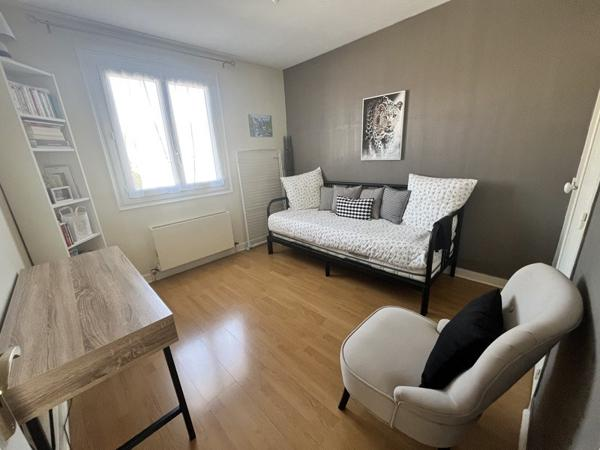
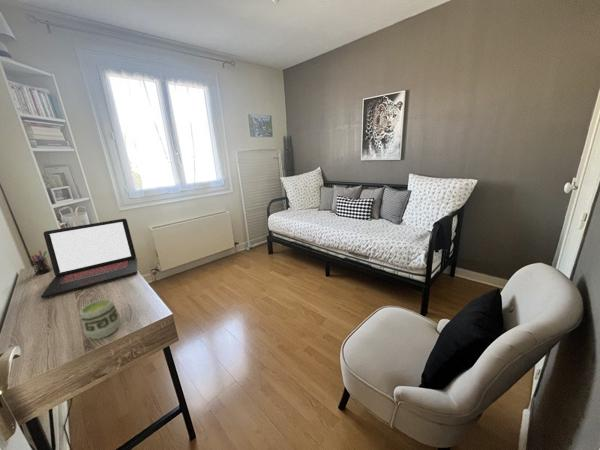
+ laptop [40,218,138,299]
+ pen holder [29,250,52,276]
+ cup [79,298,122,340]
